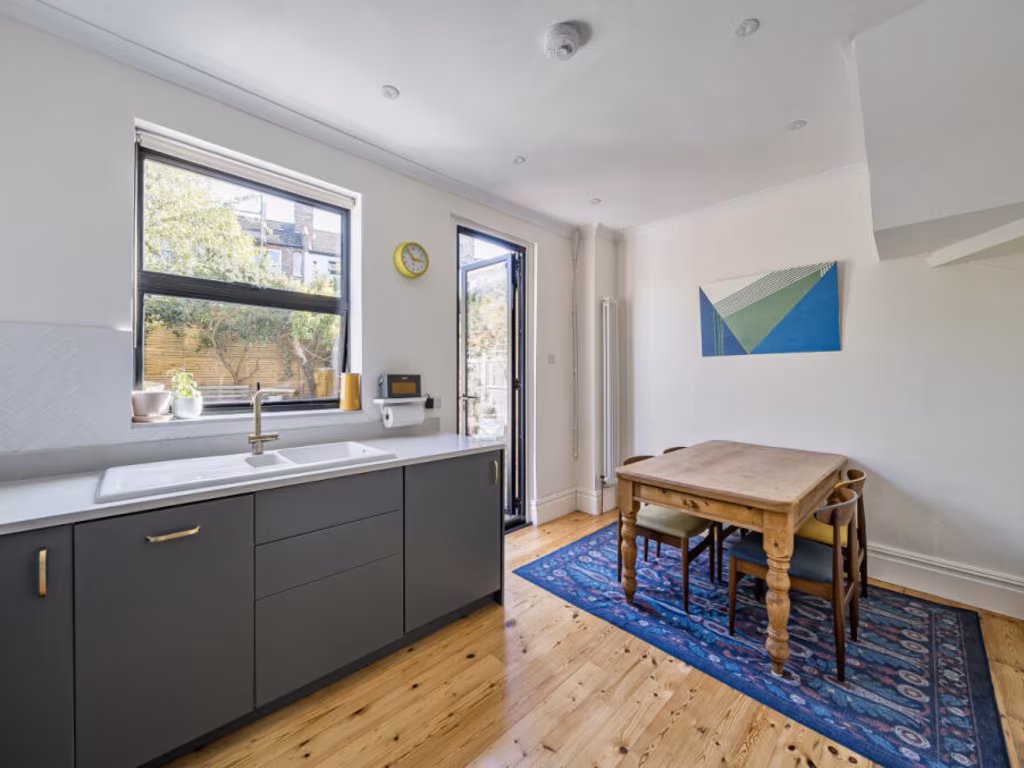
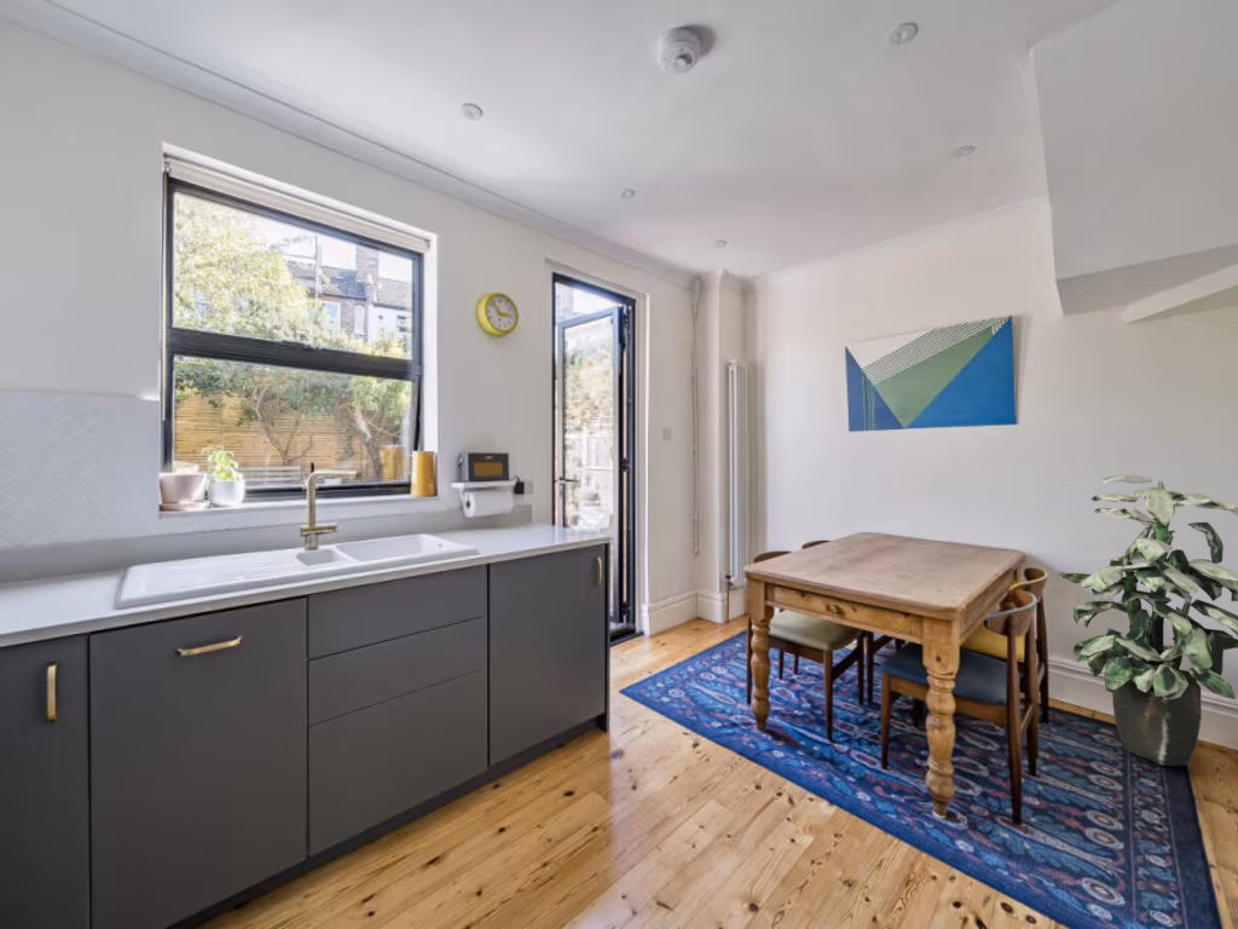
+ indoor plant [1054,474,1238,767]
